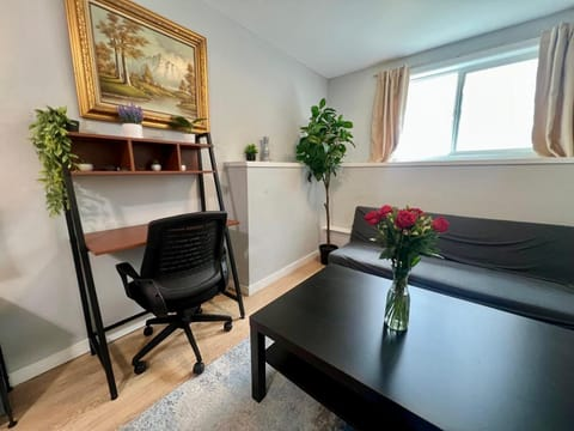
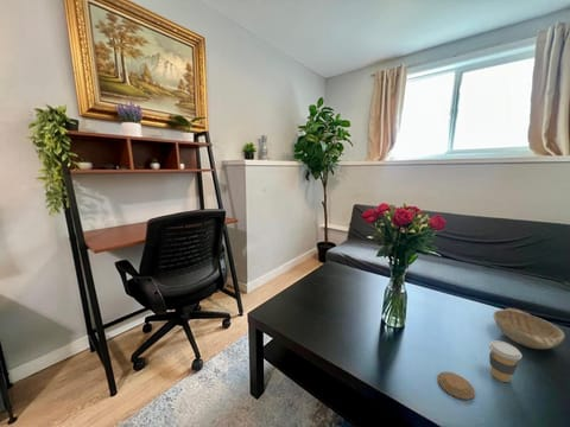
+ coffee cup [488,339,522,383]
+ decorative bowl [493,307,566,350]
+ coaster [437,370,476,401]
